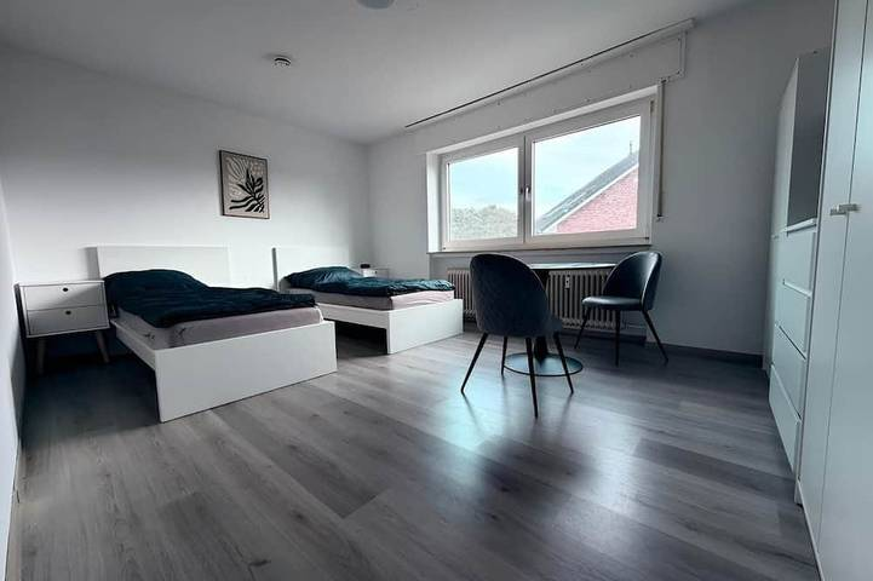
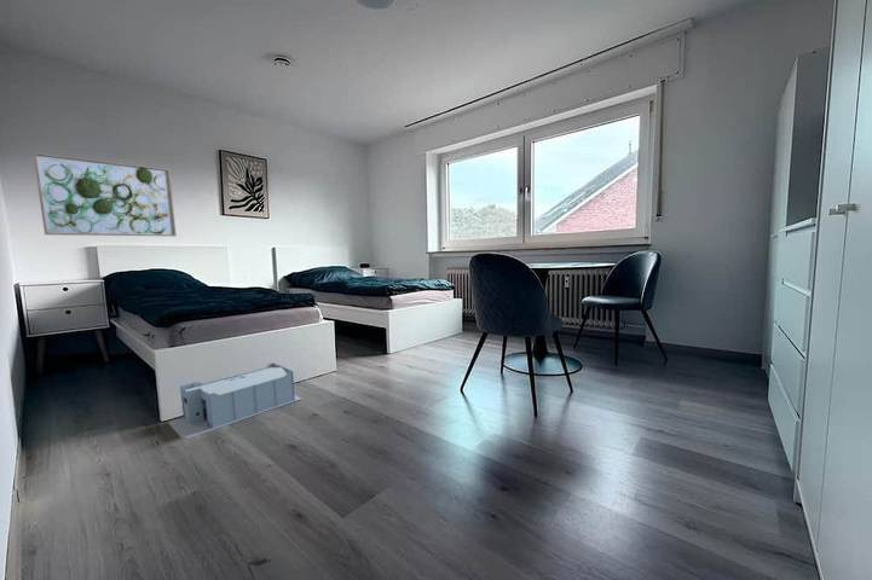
+ storage bin [168,361,302,439]
+ wall art [33,151,178,237]
